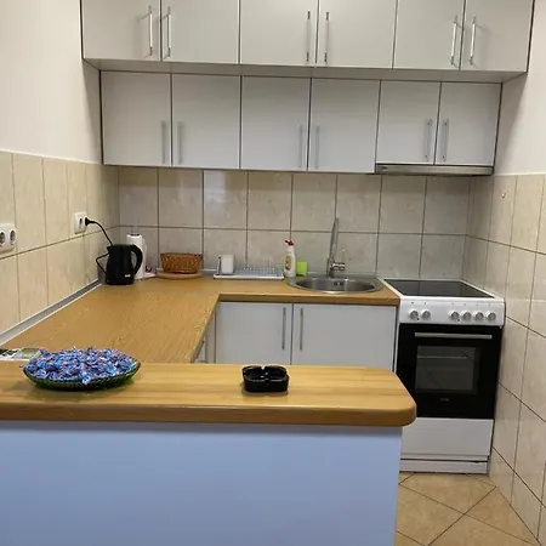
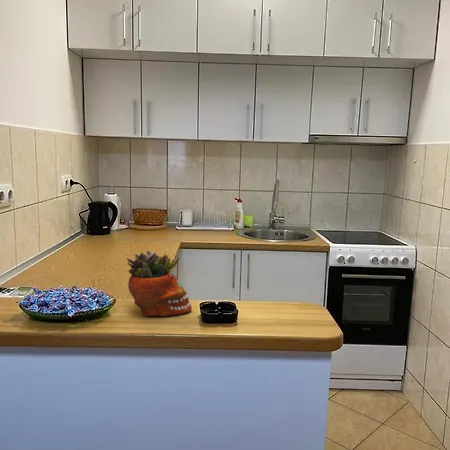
+ succulent planter [126,249,193,317]
